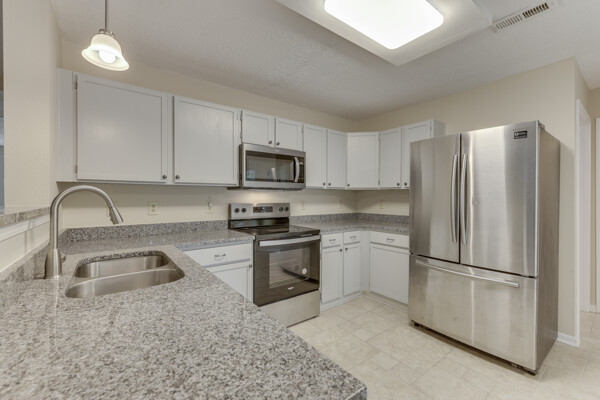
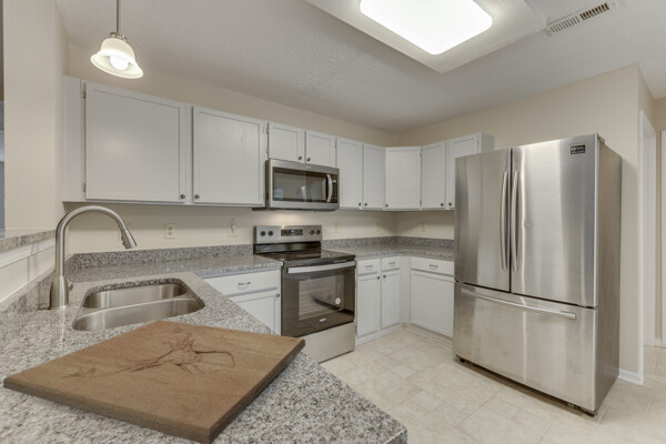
+ cutting board [2,319,306,444]
